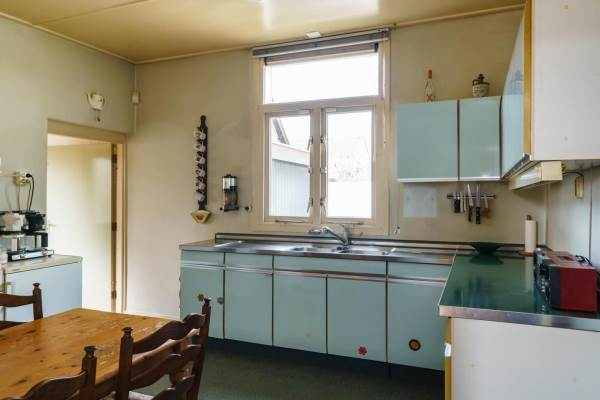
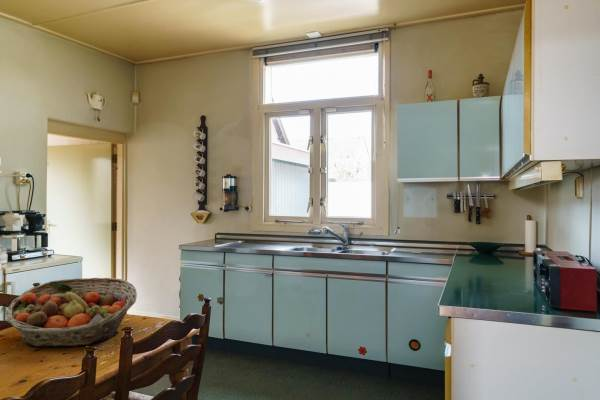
+ fruit basket [4,277,138,348]
